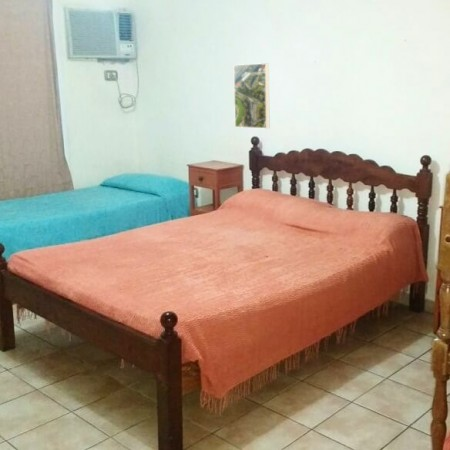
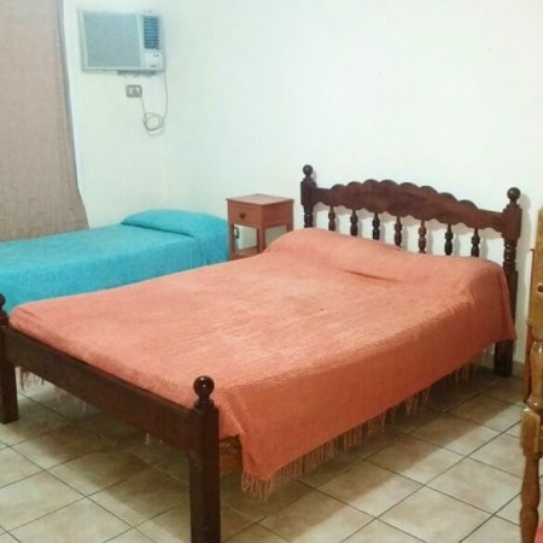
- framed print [233,62,270,130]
